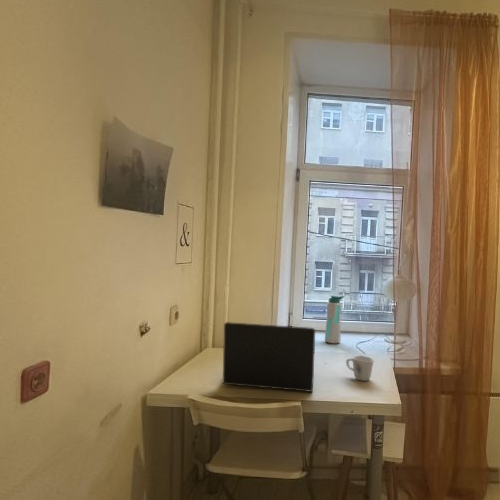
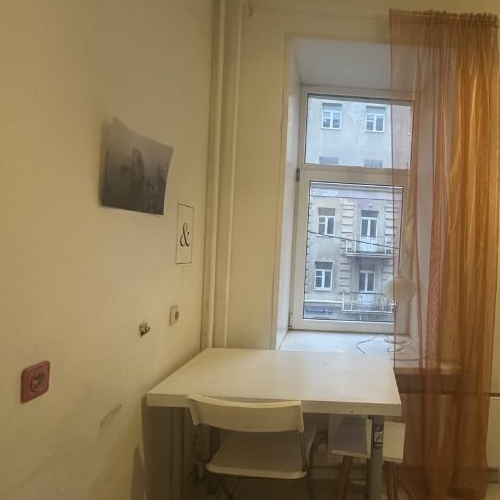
- laptop [222,321,316,393]
- water bottle [324,295,345,345]
- mug [345,355,375,382]
